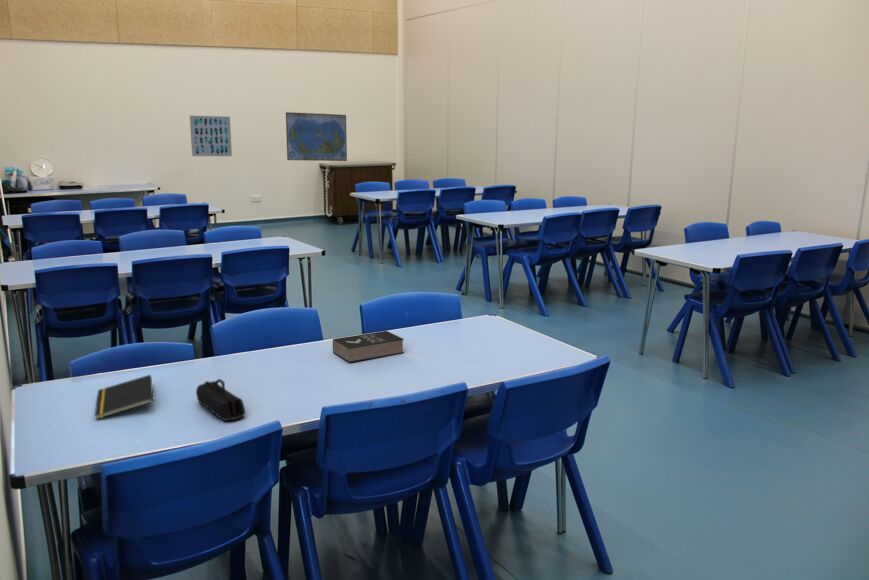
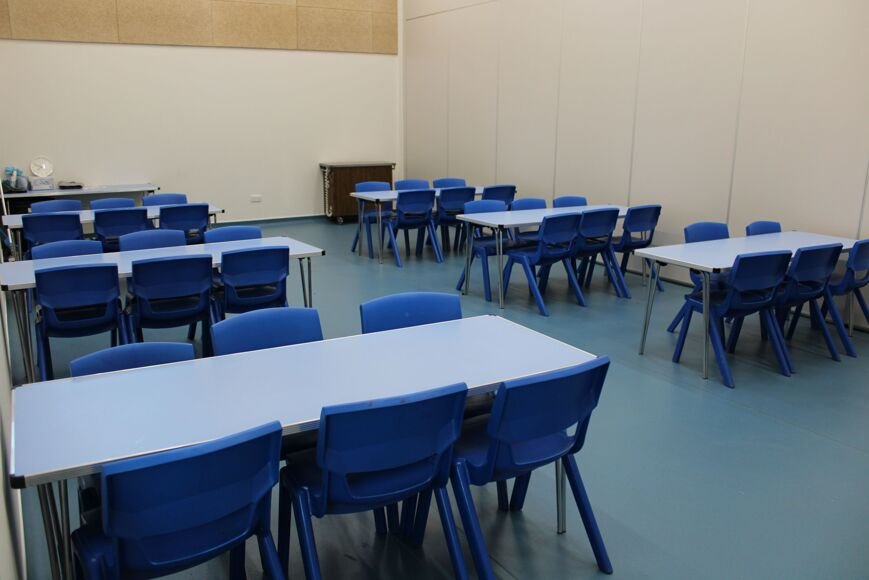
- book [332,330,405,363]
- pencil case [195,378,246,422]
- notepad [94,374,154,420]
- world map [285,111,348,162]
- wall art [189,115,233,157]
